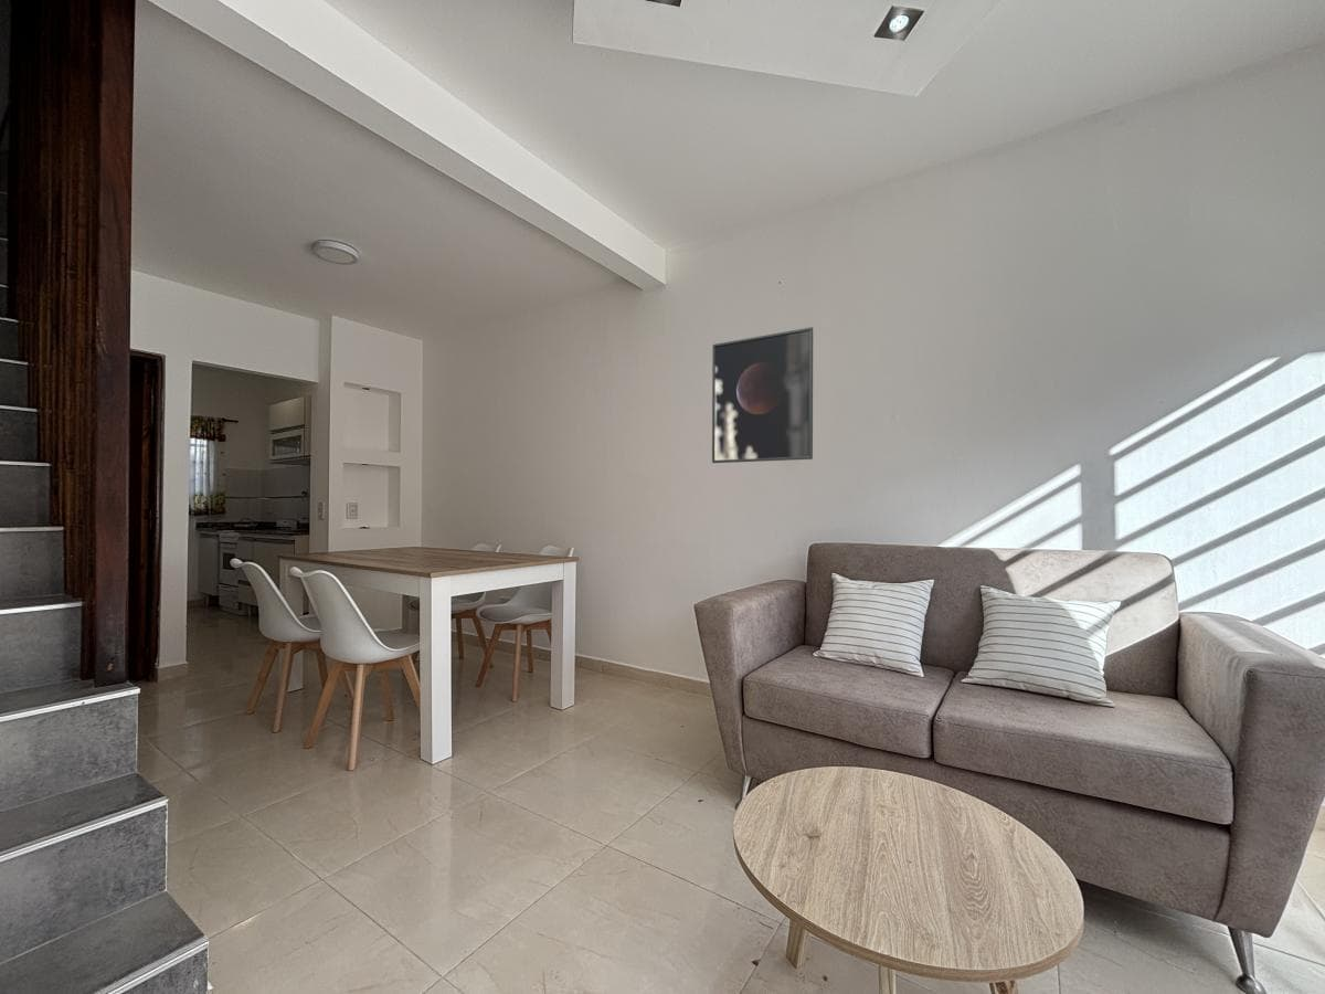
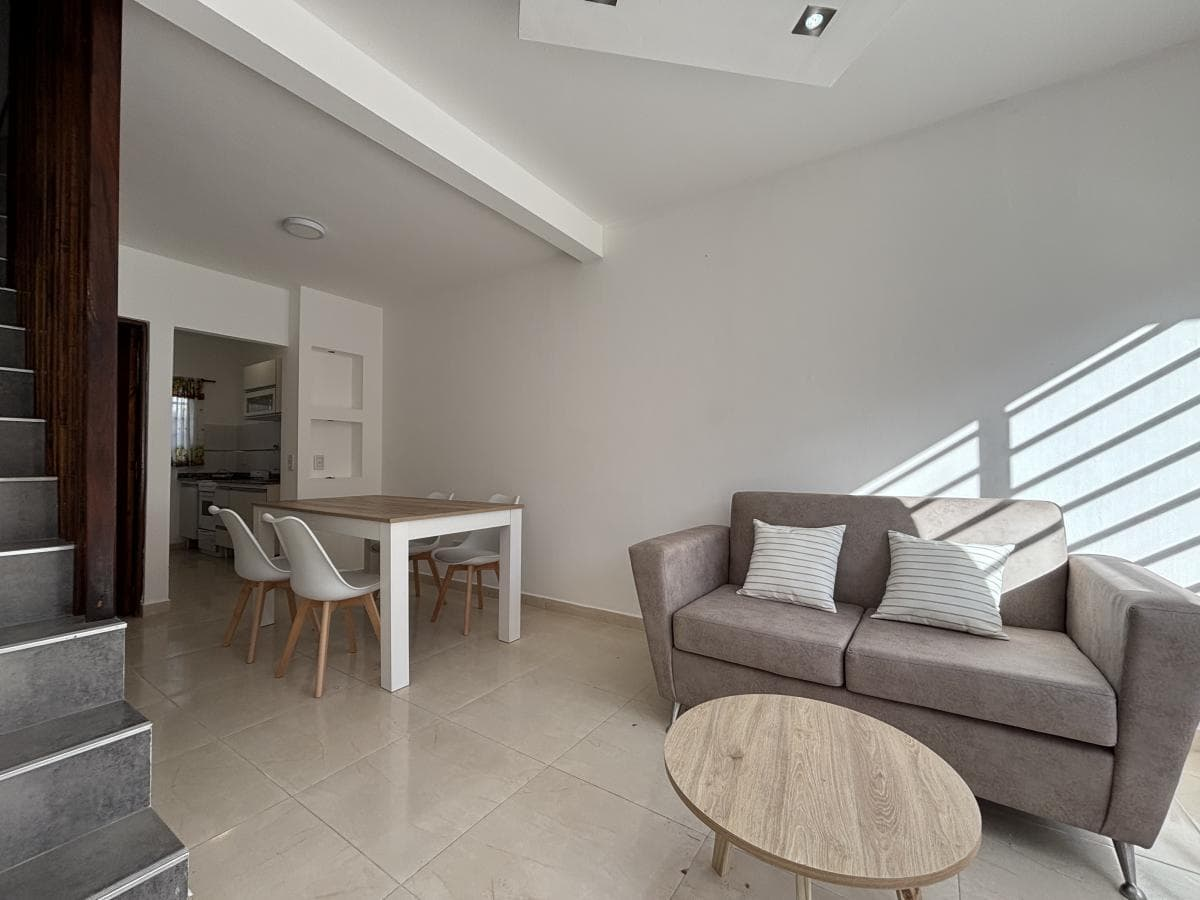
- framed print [711,326,814,464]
